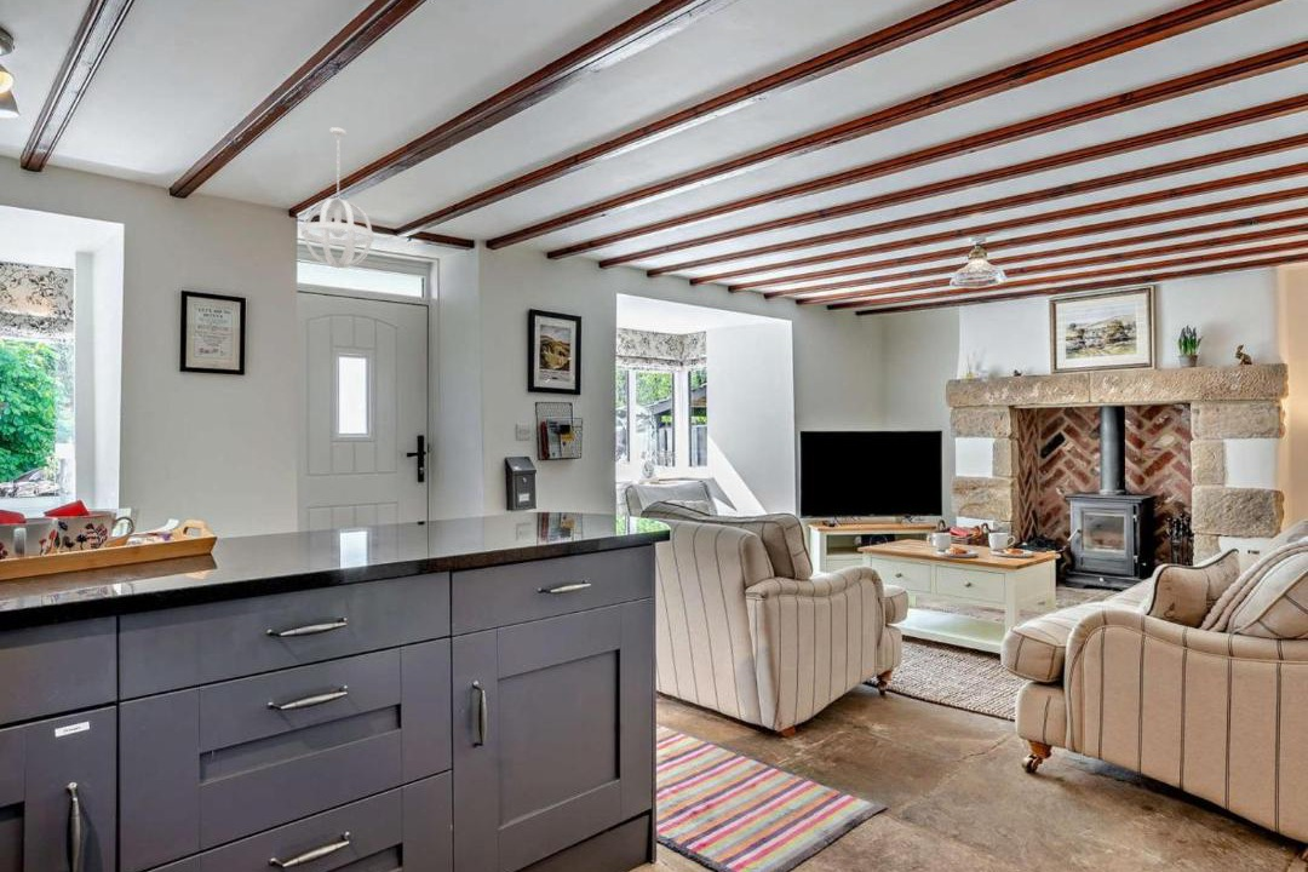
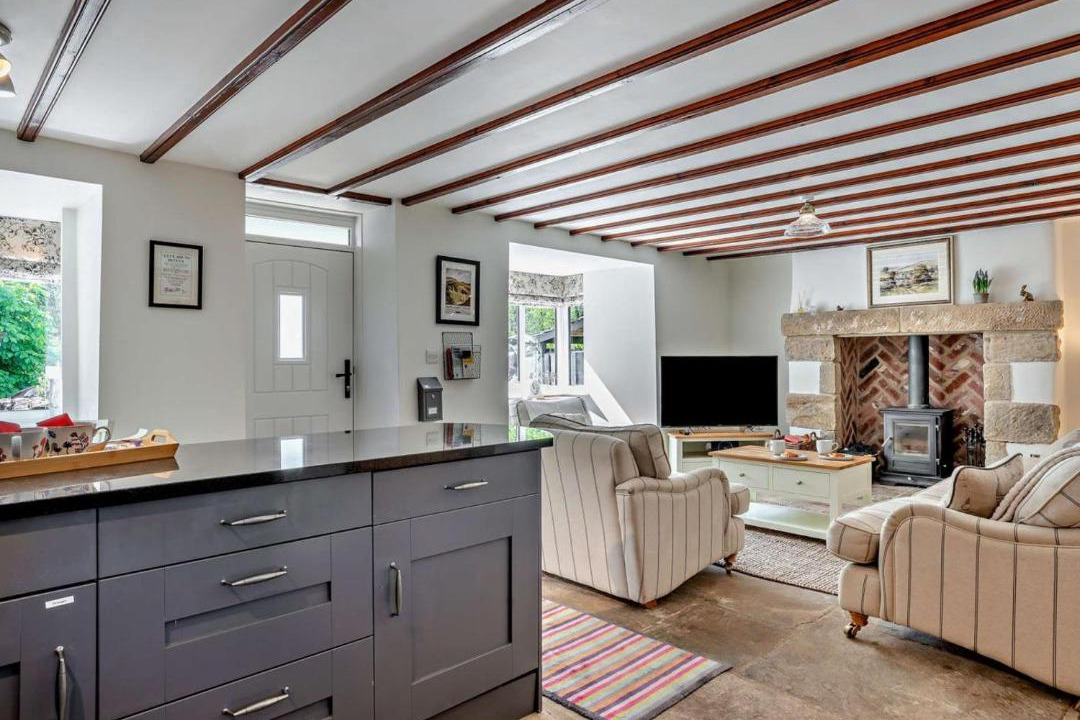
- pendant light [300,126,375,270]
